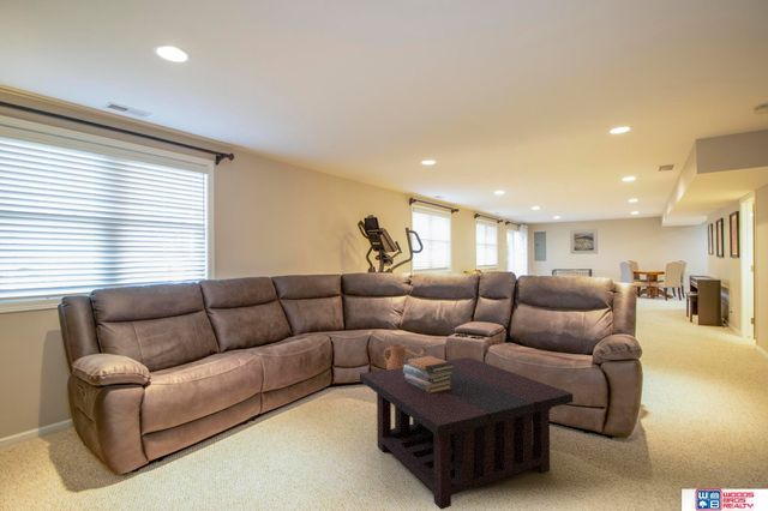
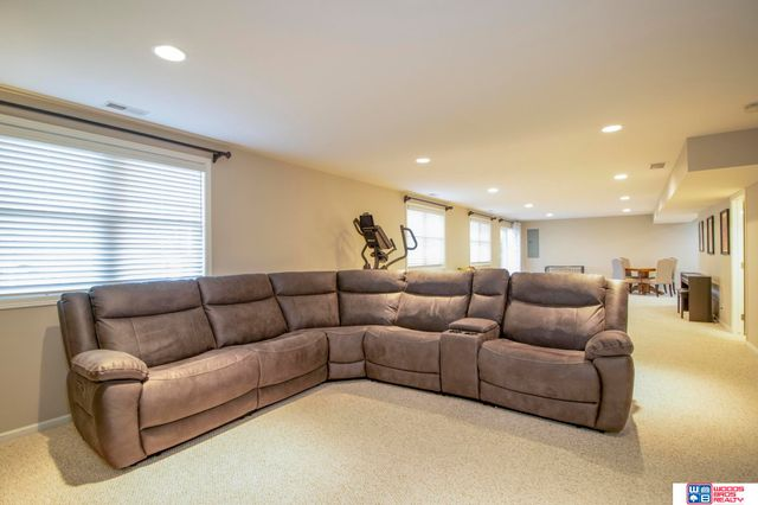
- book stack [403,353,455,393]
- watering can [382,343,427,369]
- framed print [569,228,599,256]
- coffee table [359,356,574,511]
